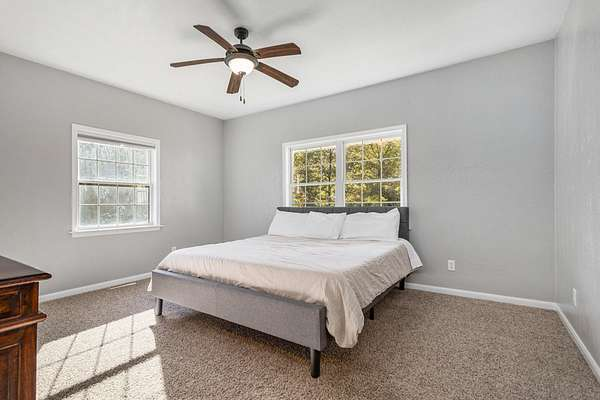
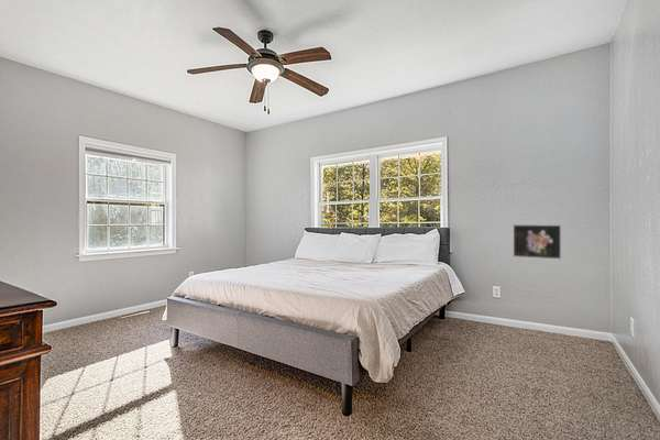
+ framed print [513,223,562,261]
